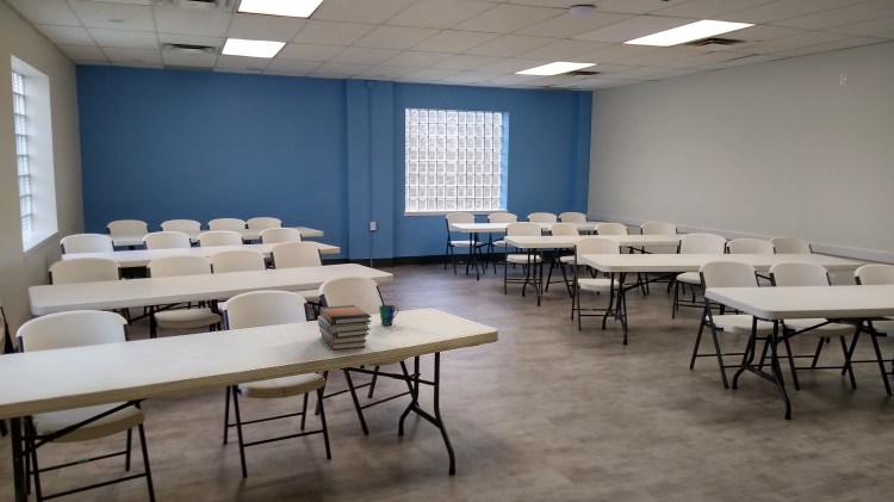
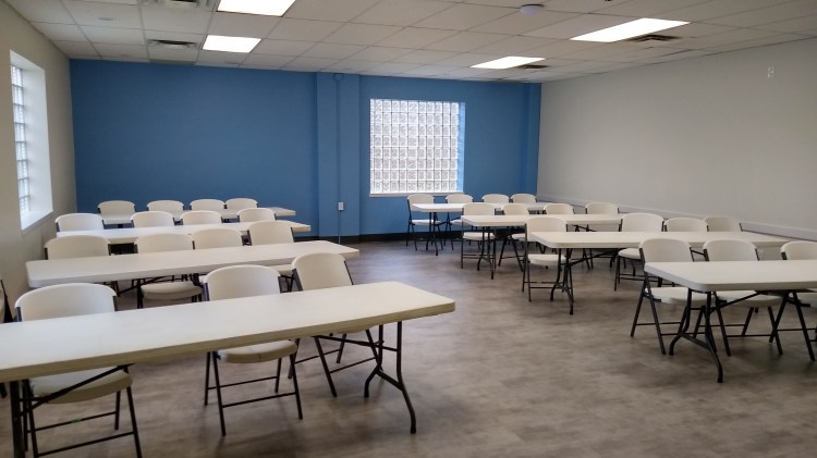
- cup [378,304,401,327]
- book stack [317,304,373,351]
